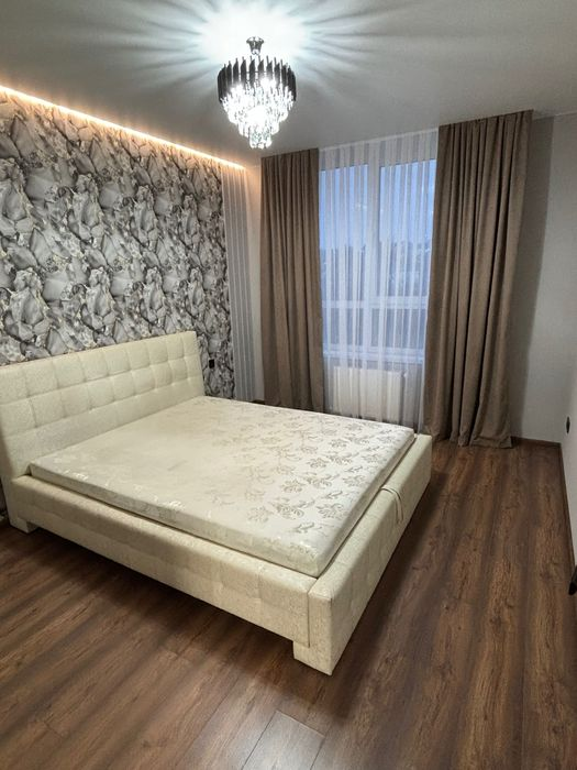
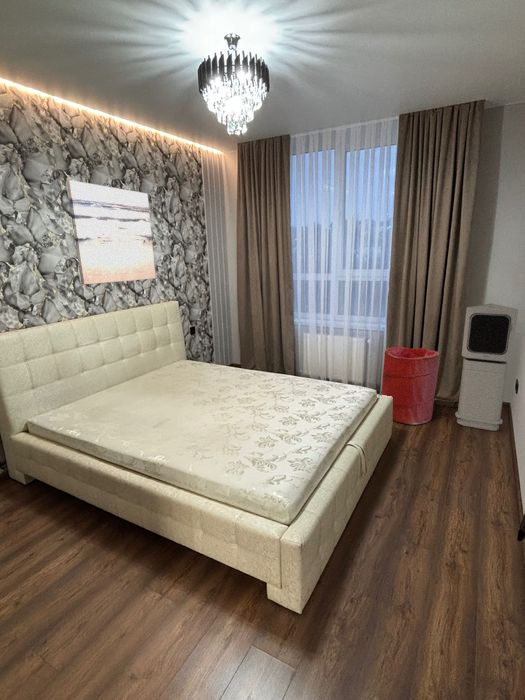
+ laundry hamper [381,346,440,425]
+ wall art [66,179,156,286]
+ air purifier [454,303,519,432]
